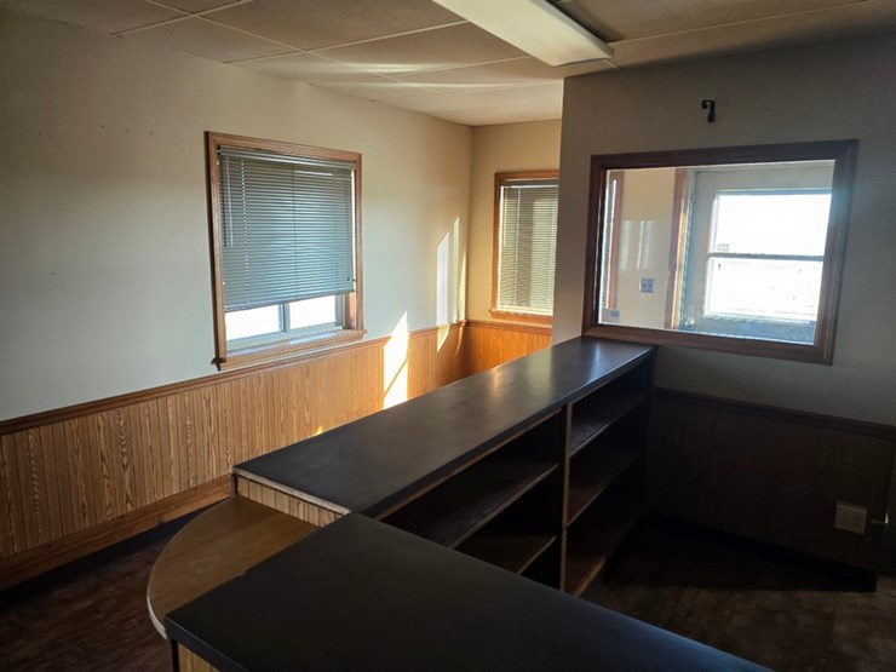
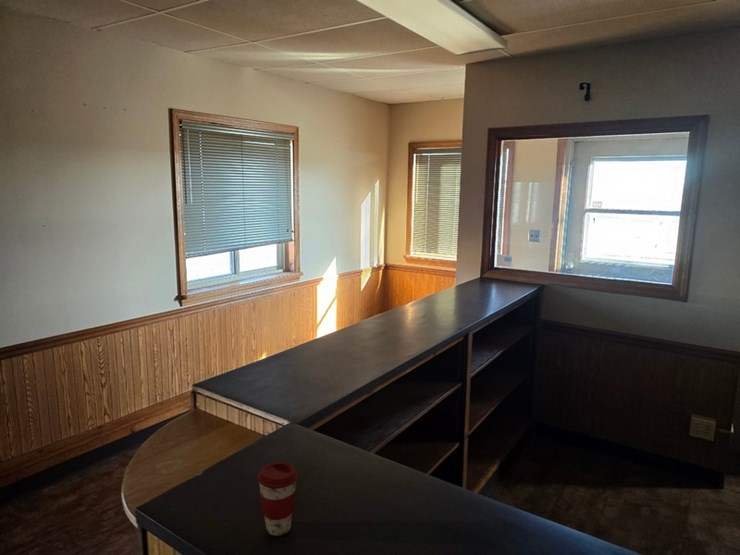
+ coffee cup [257,461,299,537]
